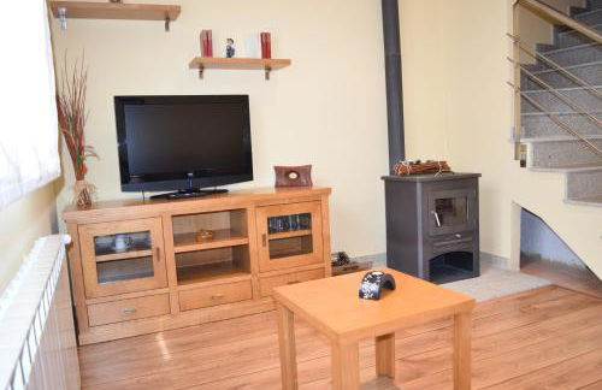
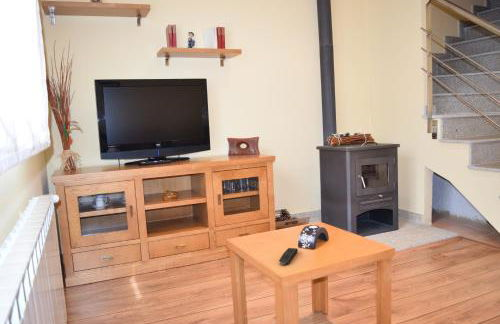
+ remote control [278,247,299,266]
